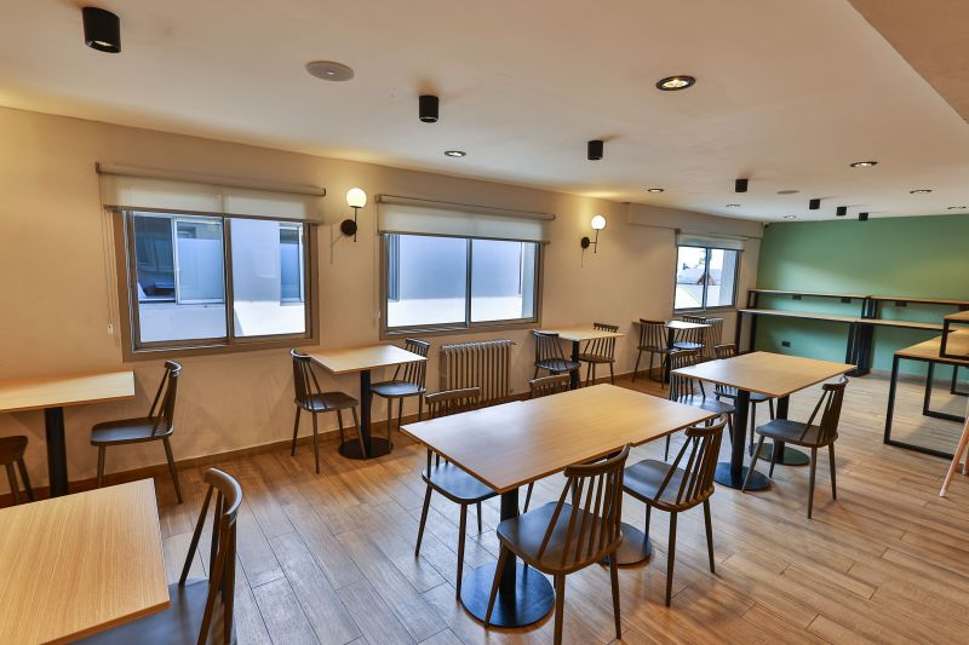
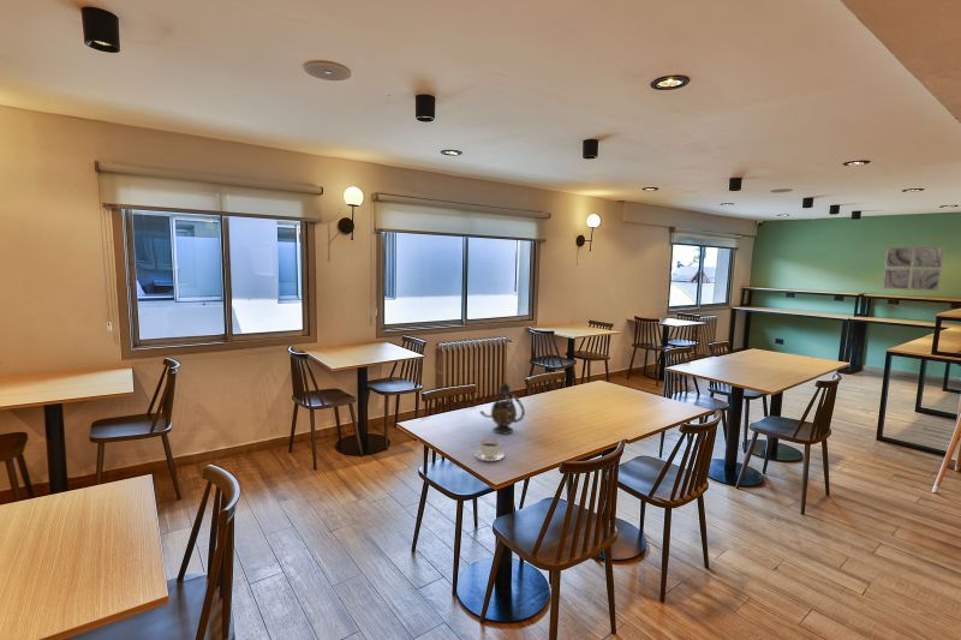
+ wall art [882,245,945,292]
+ teacup [473,438,506,462]
+ teapot [478,381,526,435]
